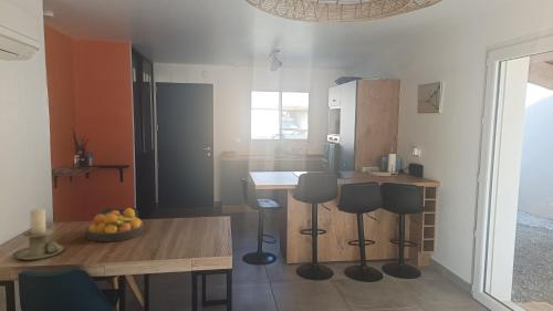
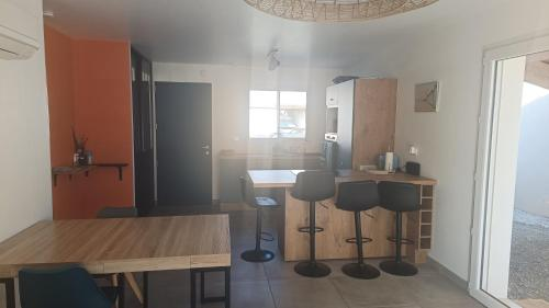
- fruit bowl [85,207,144,242]
- candle holder [12,208,65,261]
